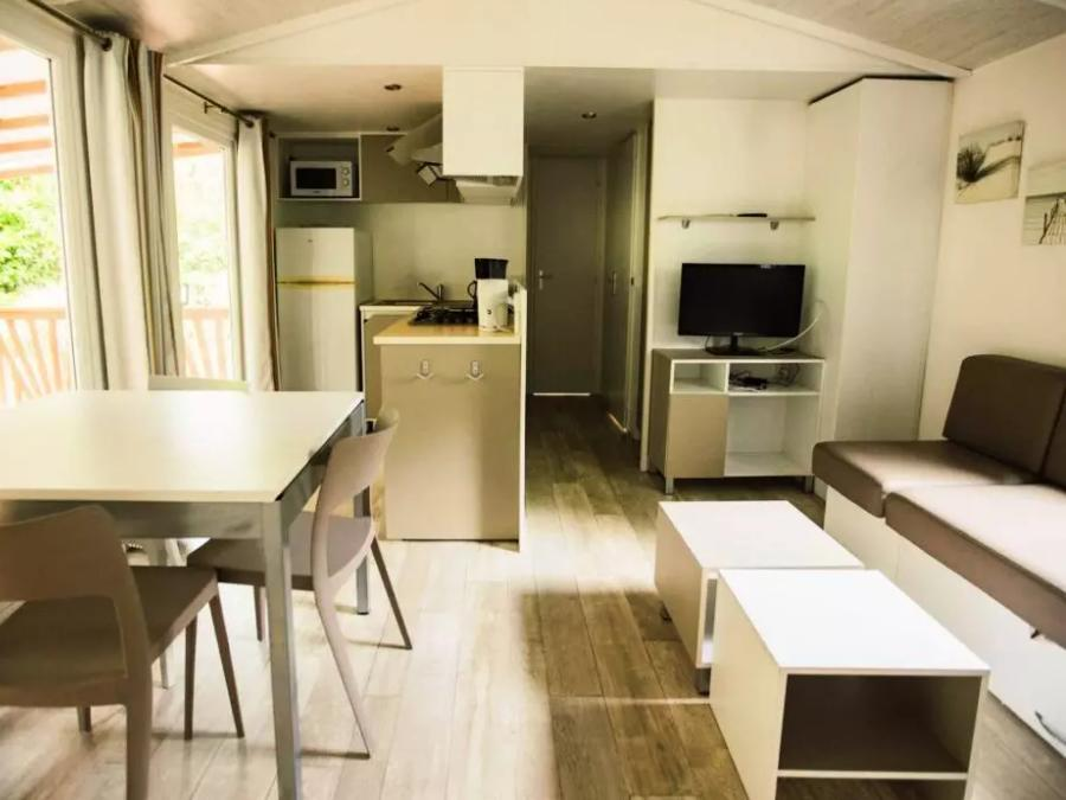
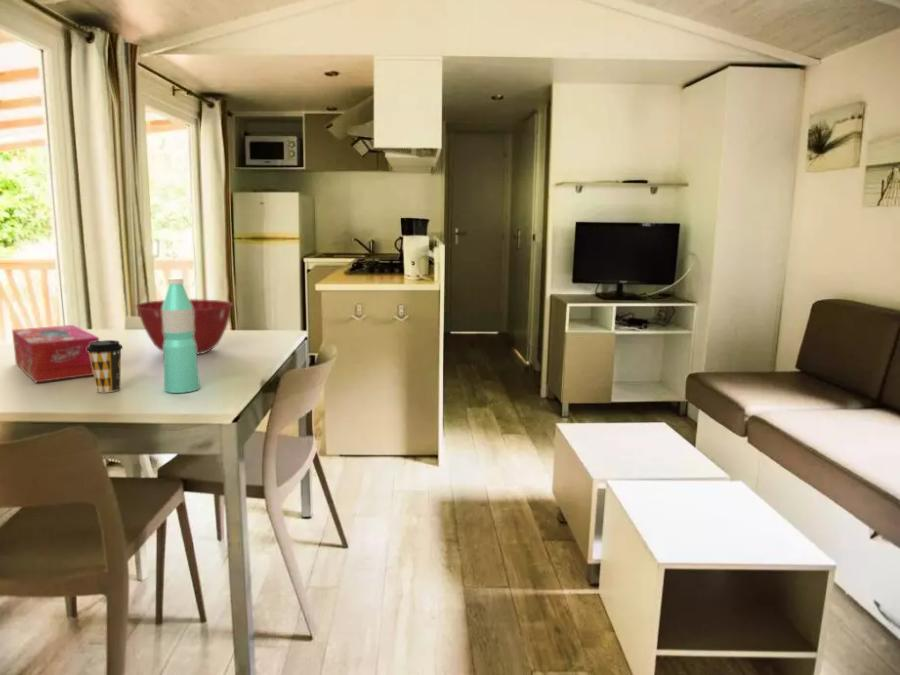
+ coffee cup [87,339,124,393]
+ water bottle [162,277,201,394]
+ tissue box [11,324,100,383]
+ mixing bowl [135,298,234,355]
